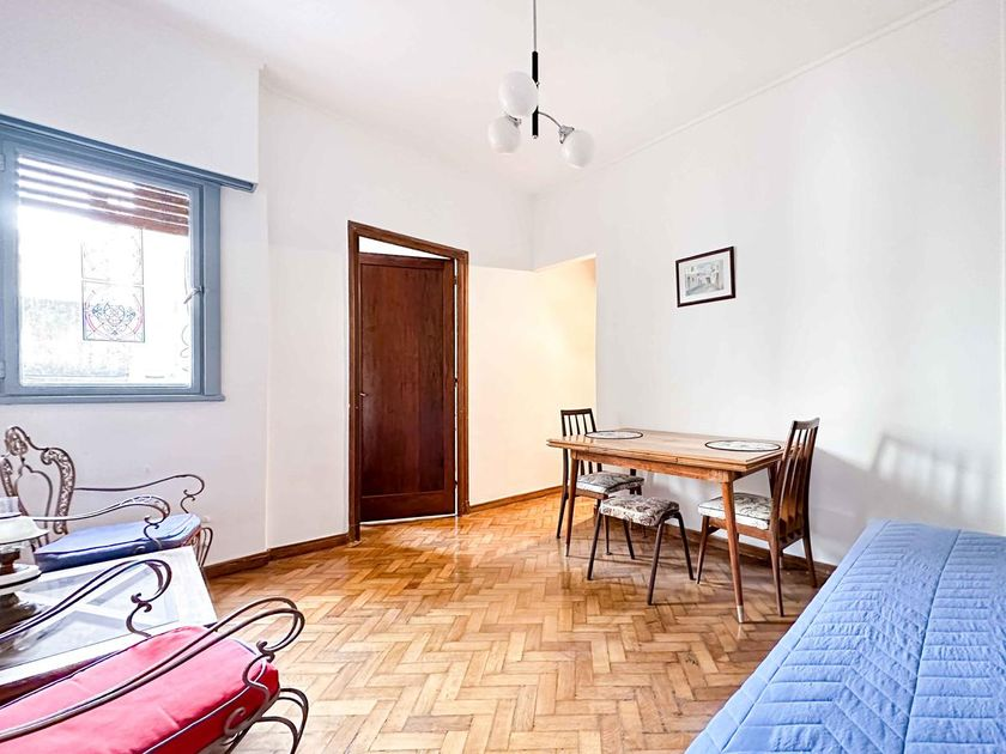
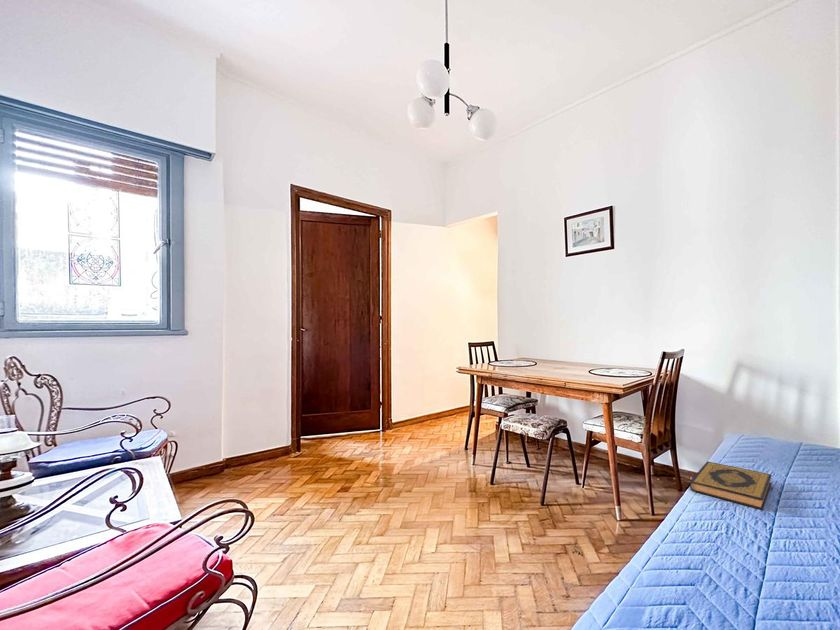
+ hardback book [689,461,773,511]
